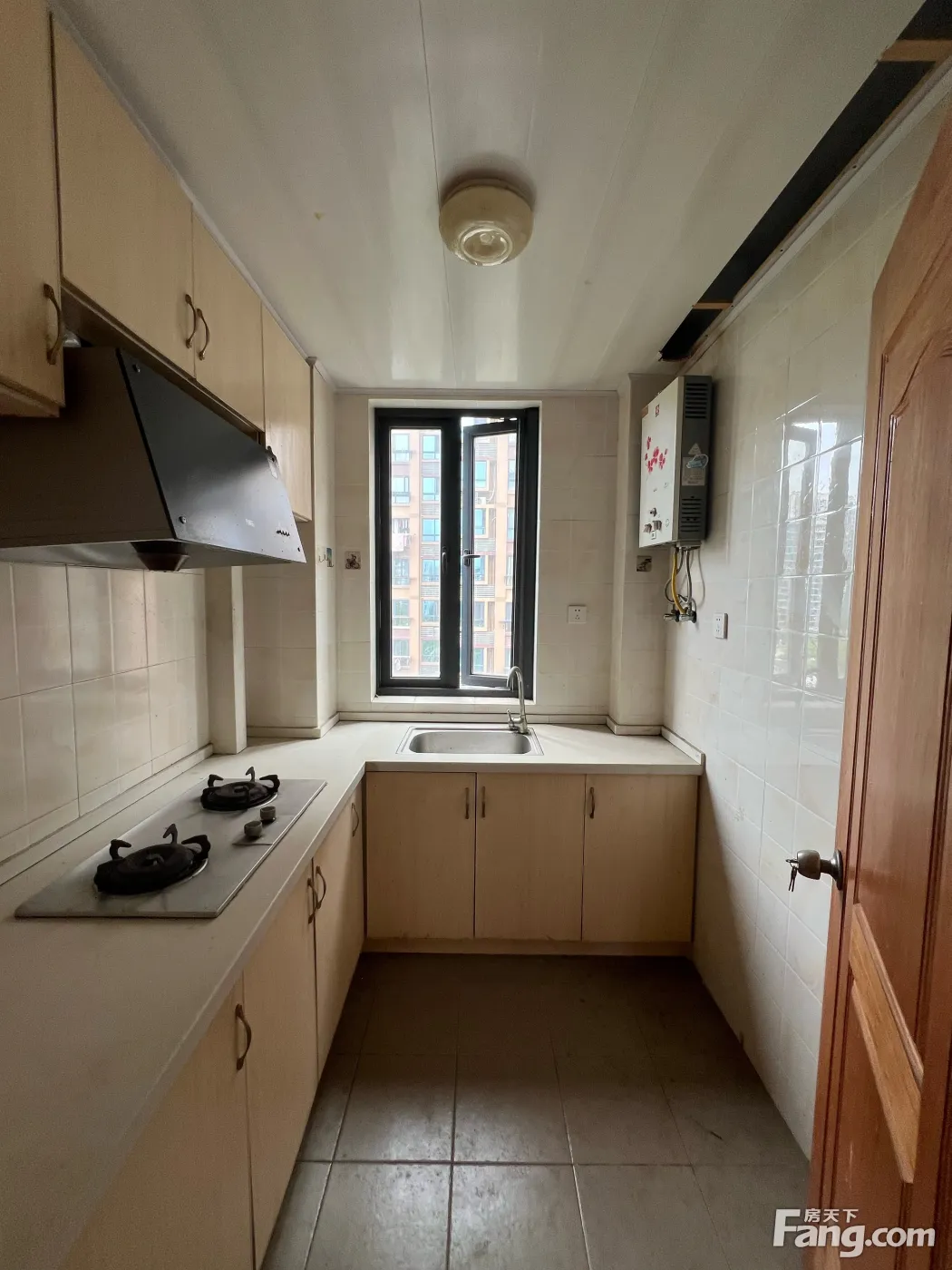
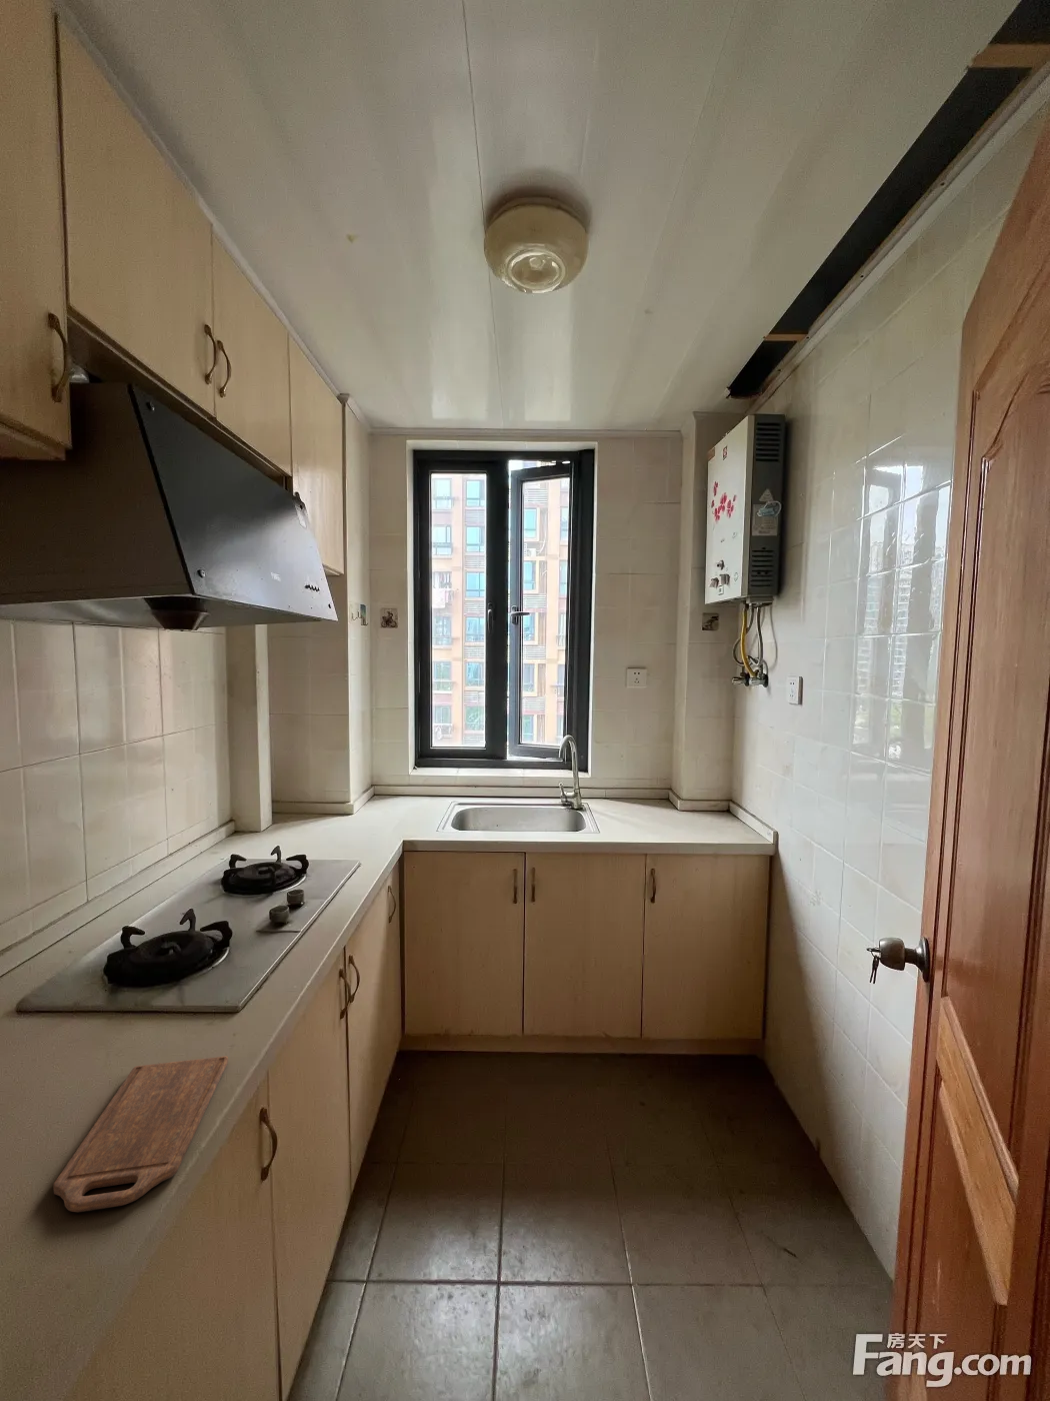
+ cutting board [53,1055,229,1212]
